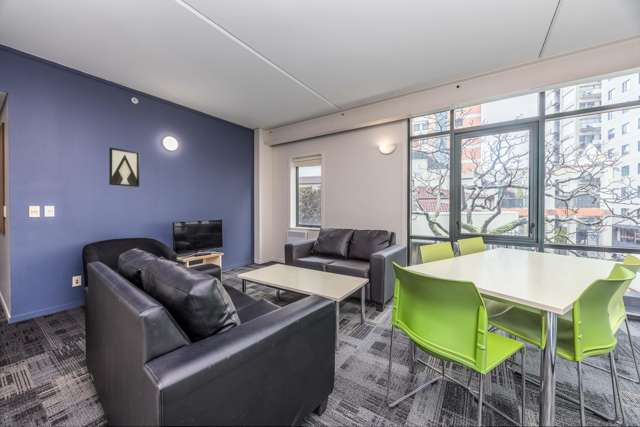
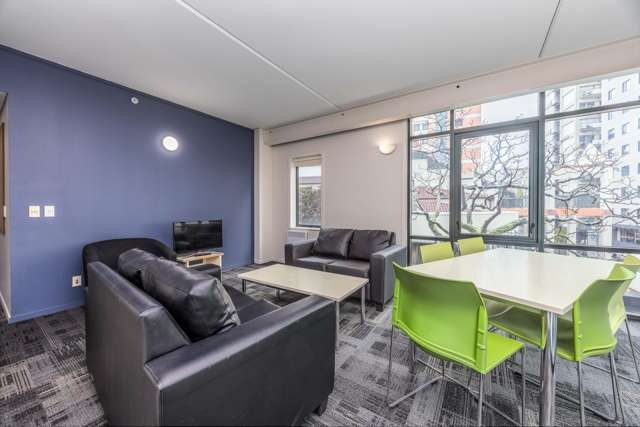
- wall art [108,147,140,188]
